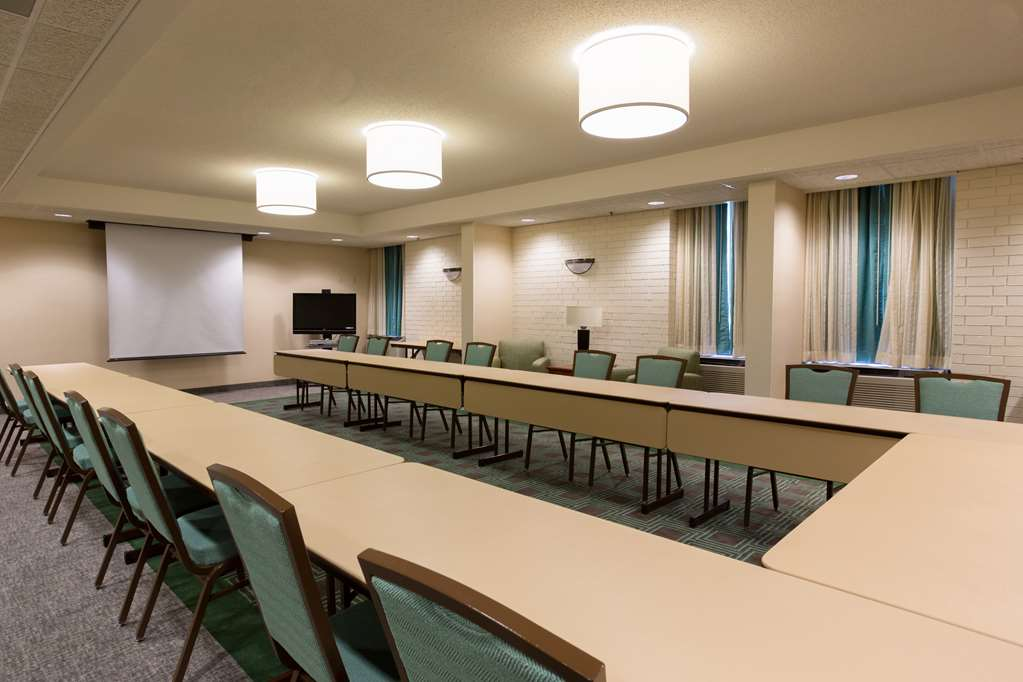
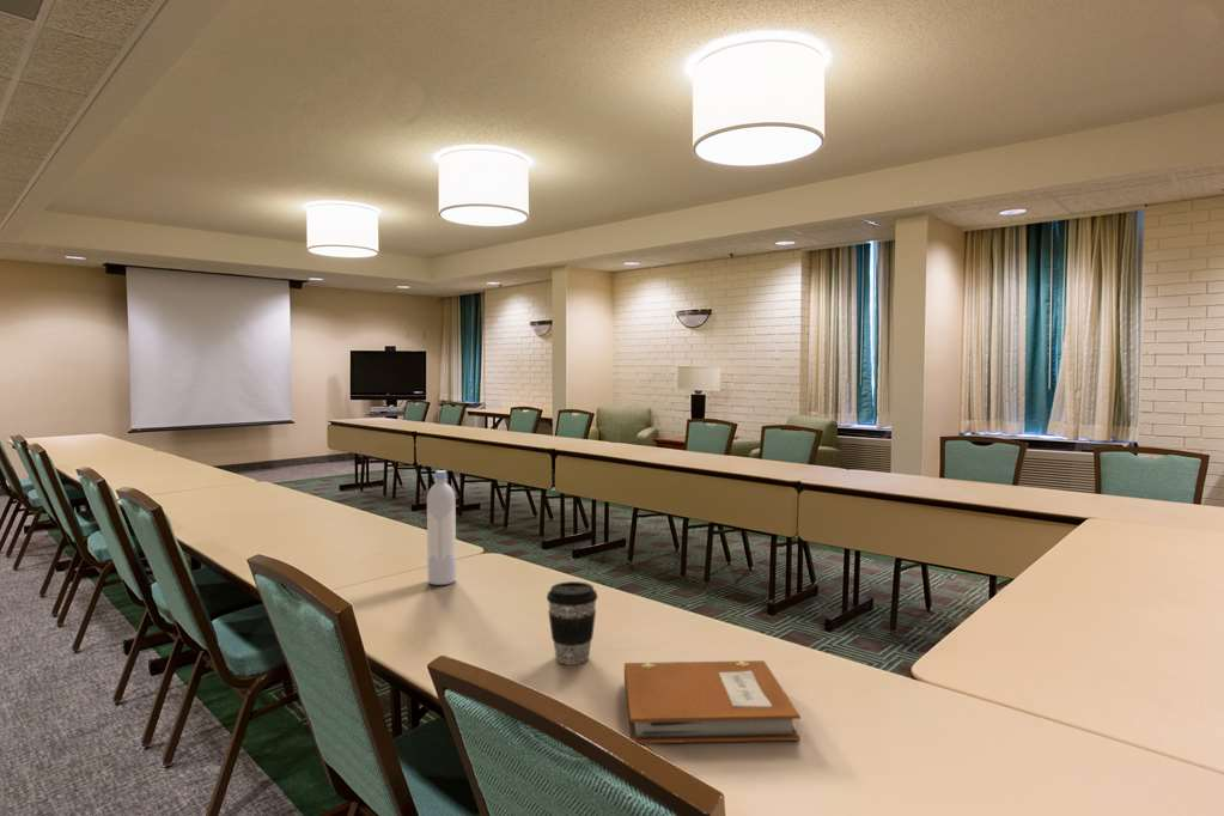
+ notebook [623,659,802,744]
+ coffee cup [546,580,598,665]
+ bottle [426,469,457,586]
